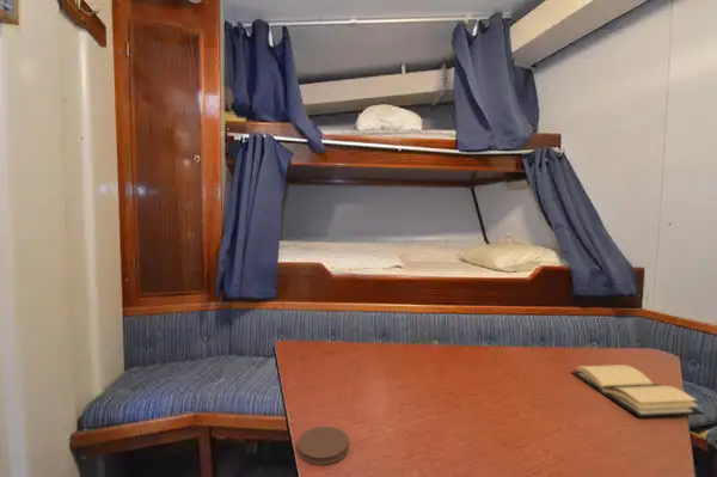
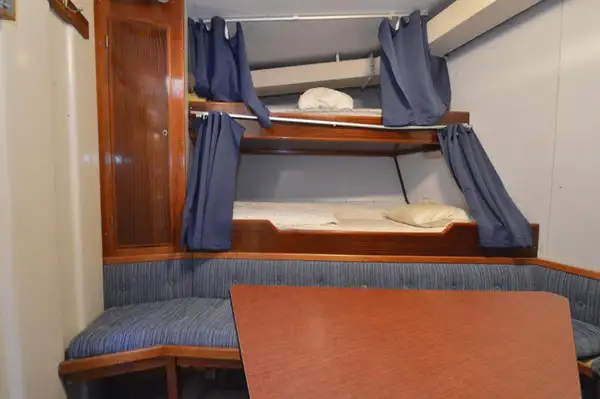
- coaster [296,426,350,466]
- book [569,363,706,418]
